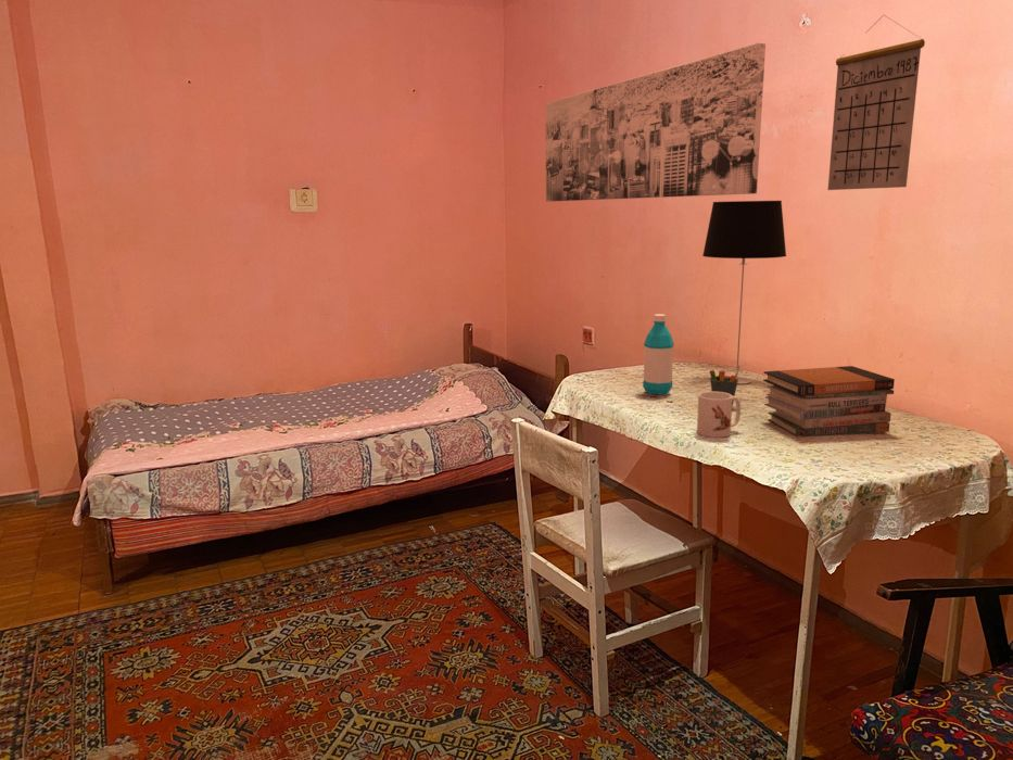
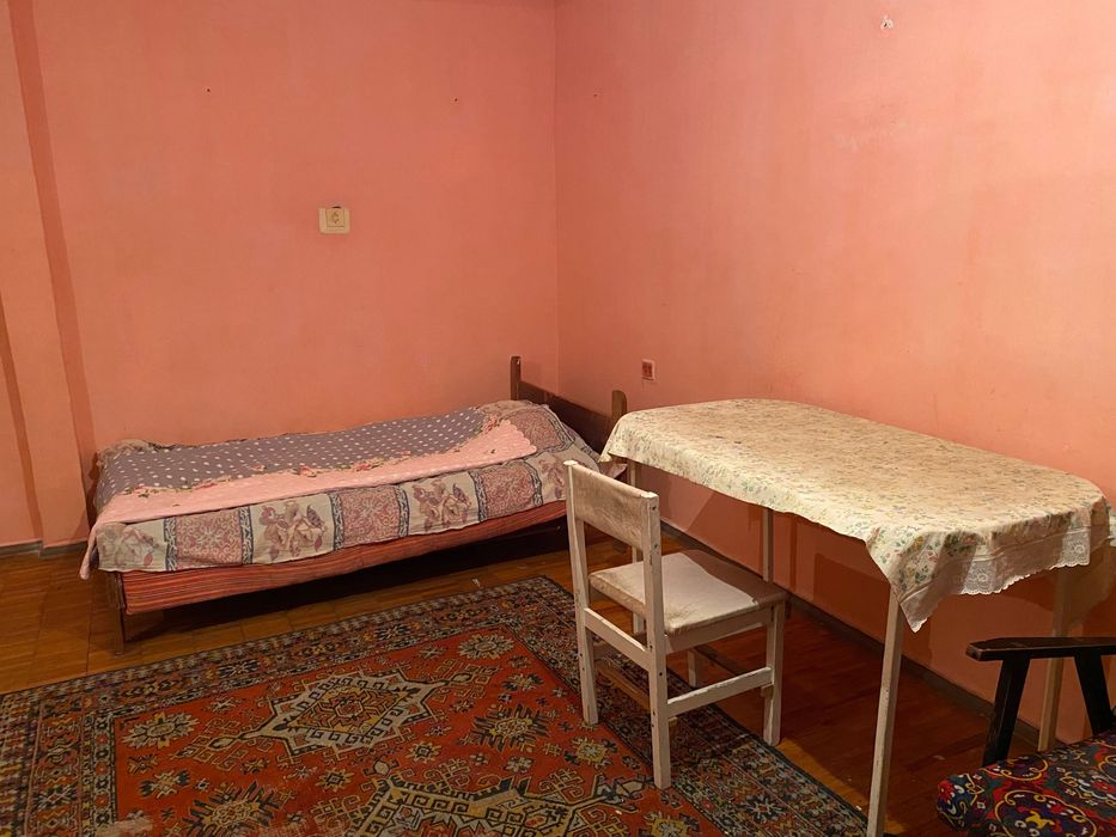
- calendar [827,14,926,191]
- mug [696,391,742,439]
- pen holder [709,364,742,407]
- wall art [544,42,767,203]
- table lamp [701,200,787,385]
- book stack [762,365,896,438]
- water bottle [642,313,675,396]
